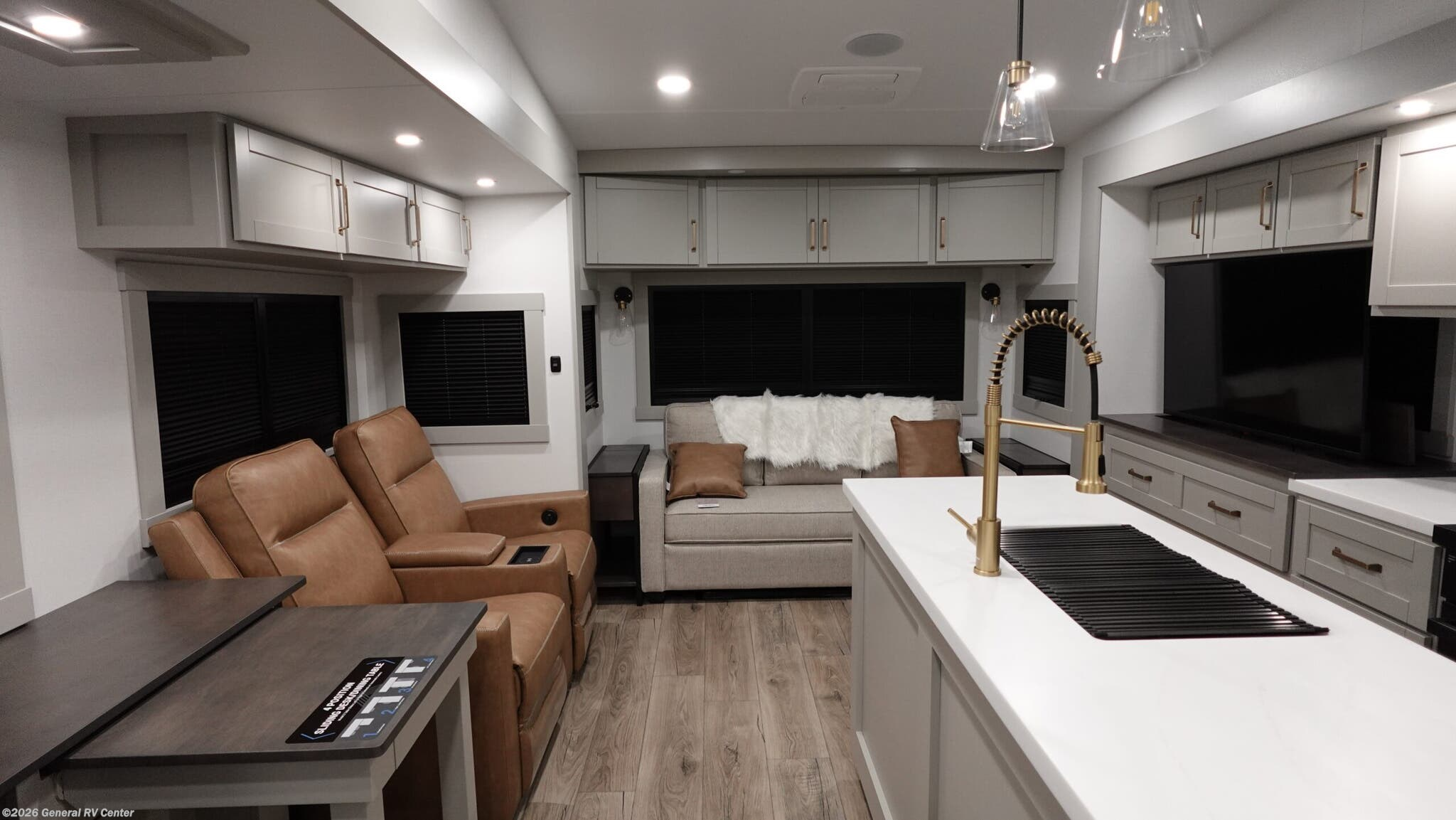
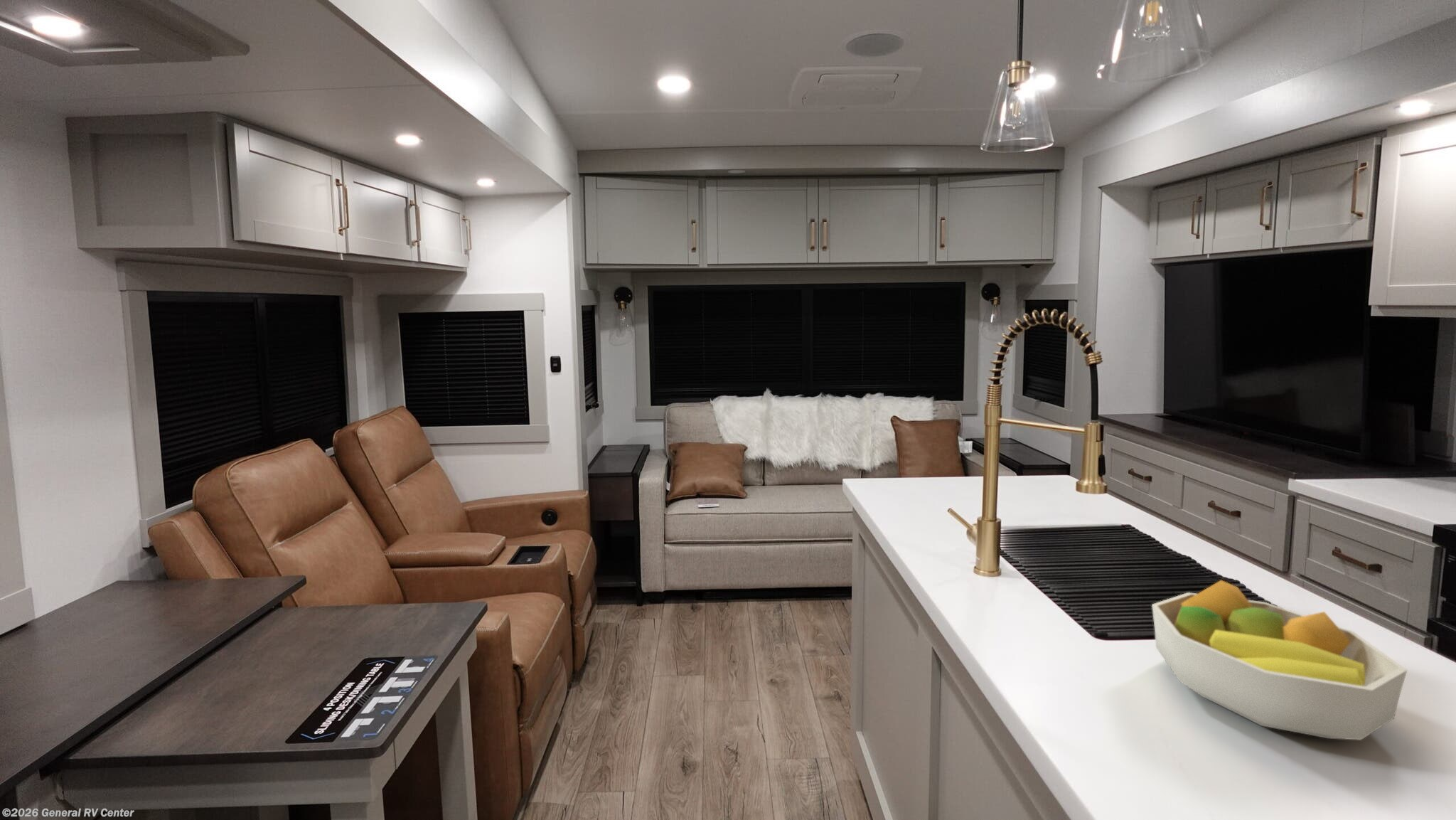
+ fruit bowl [1151,580,1408,741]
